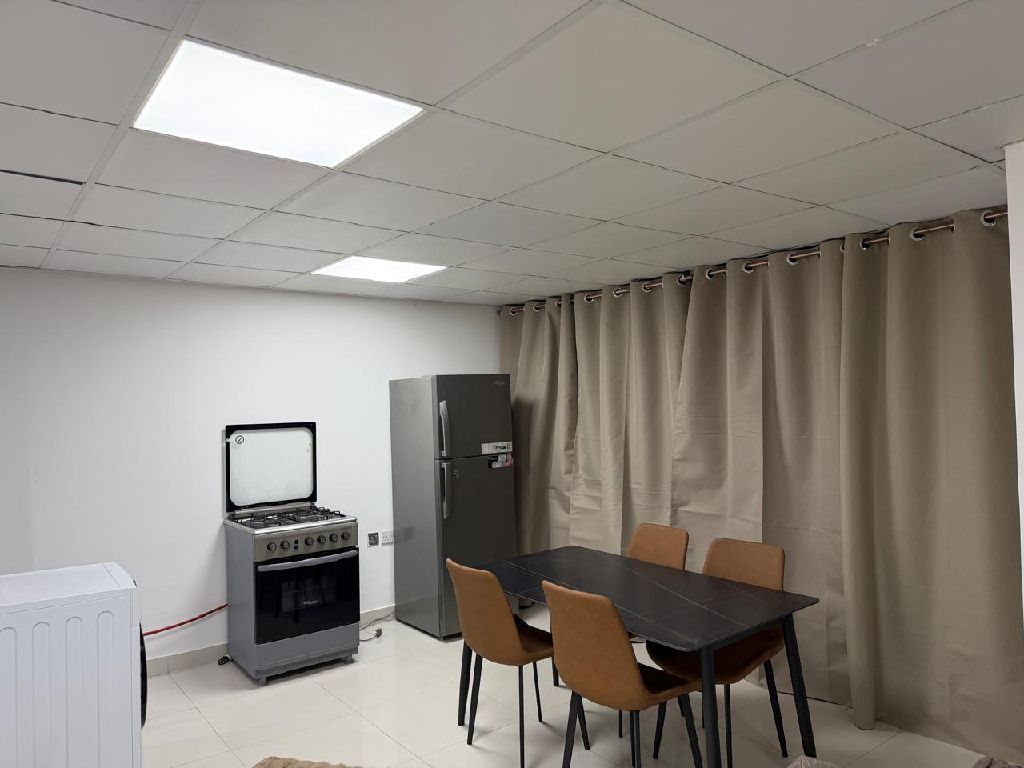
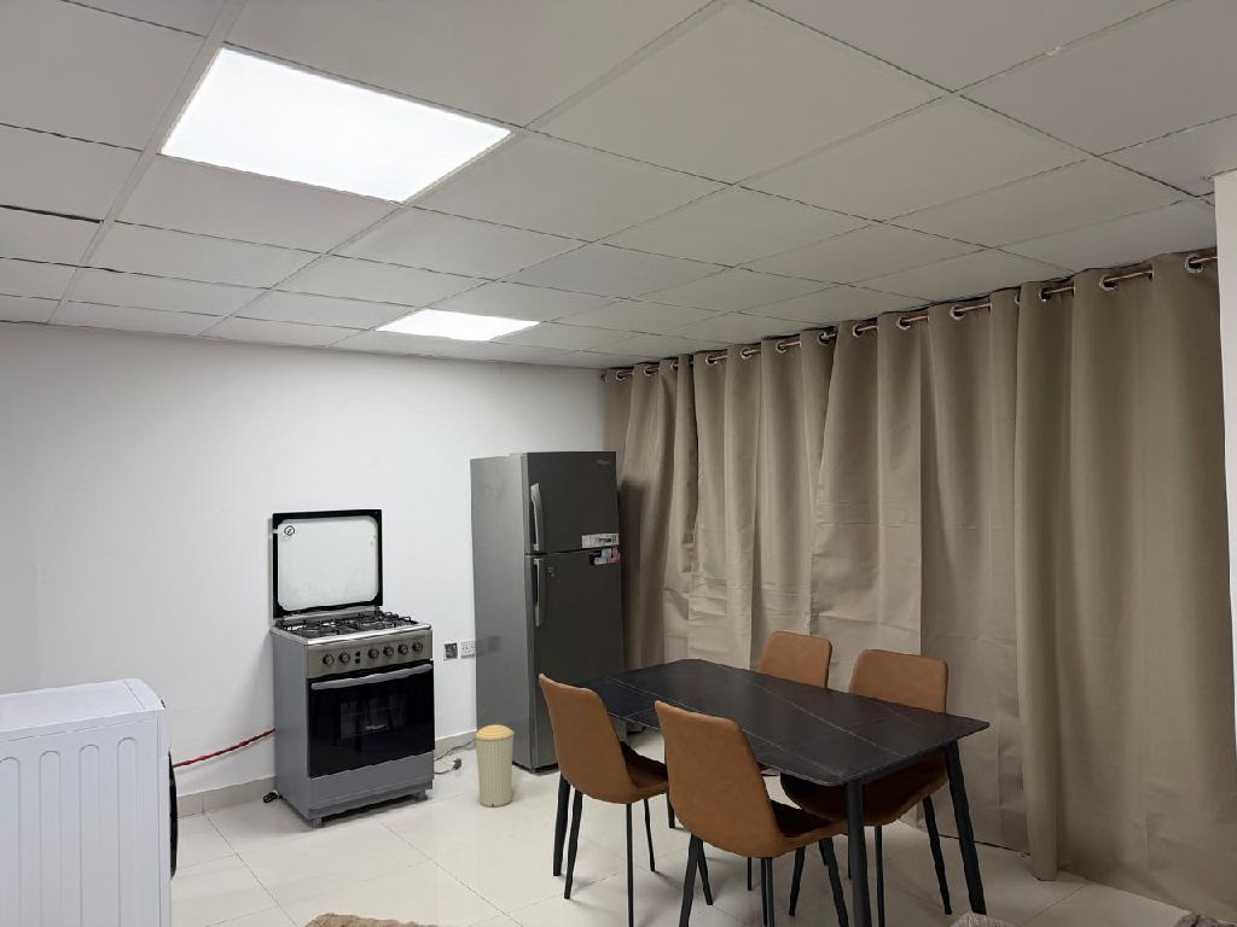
+ trash can [472,724,516,808]
